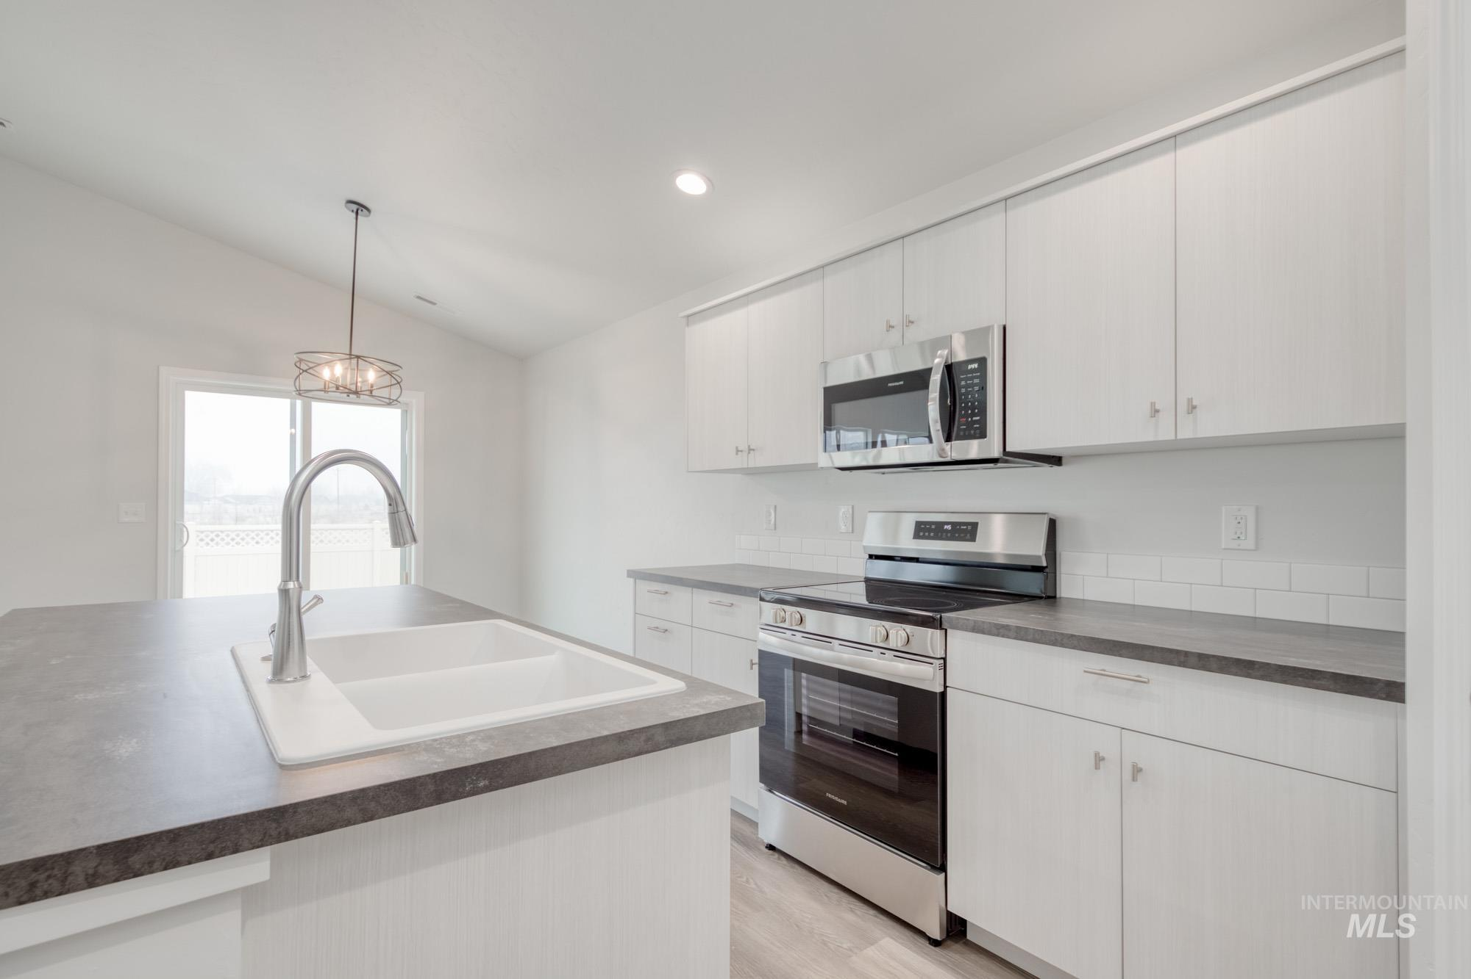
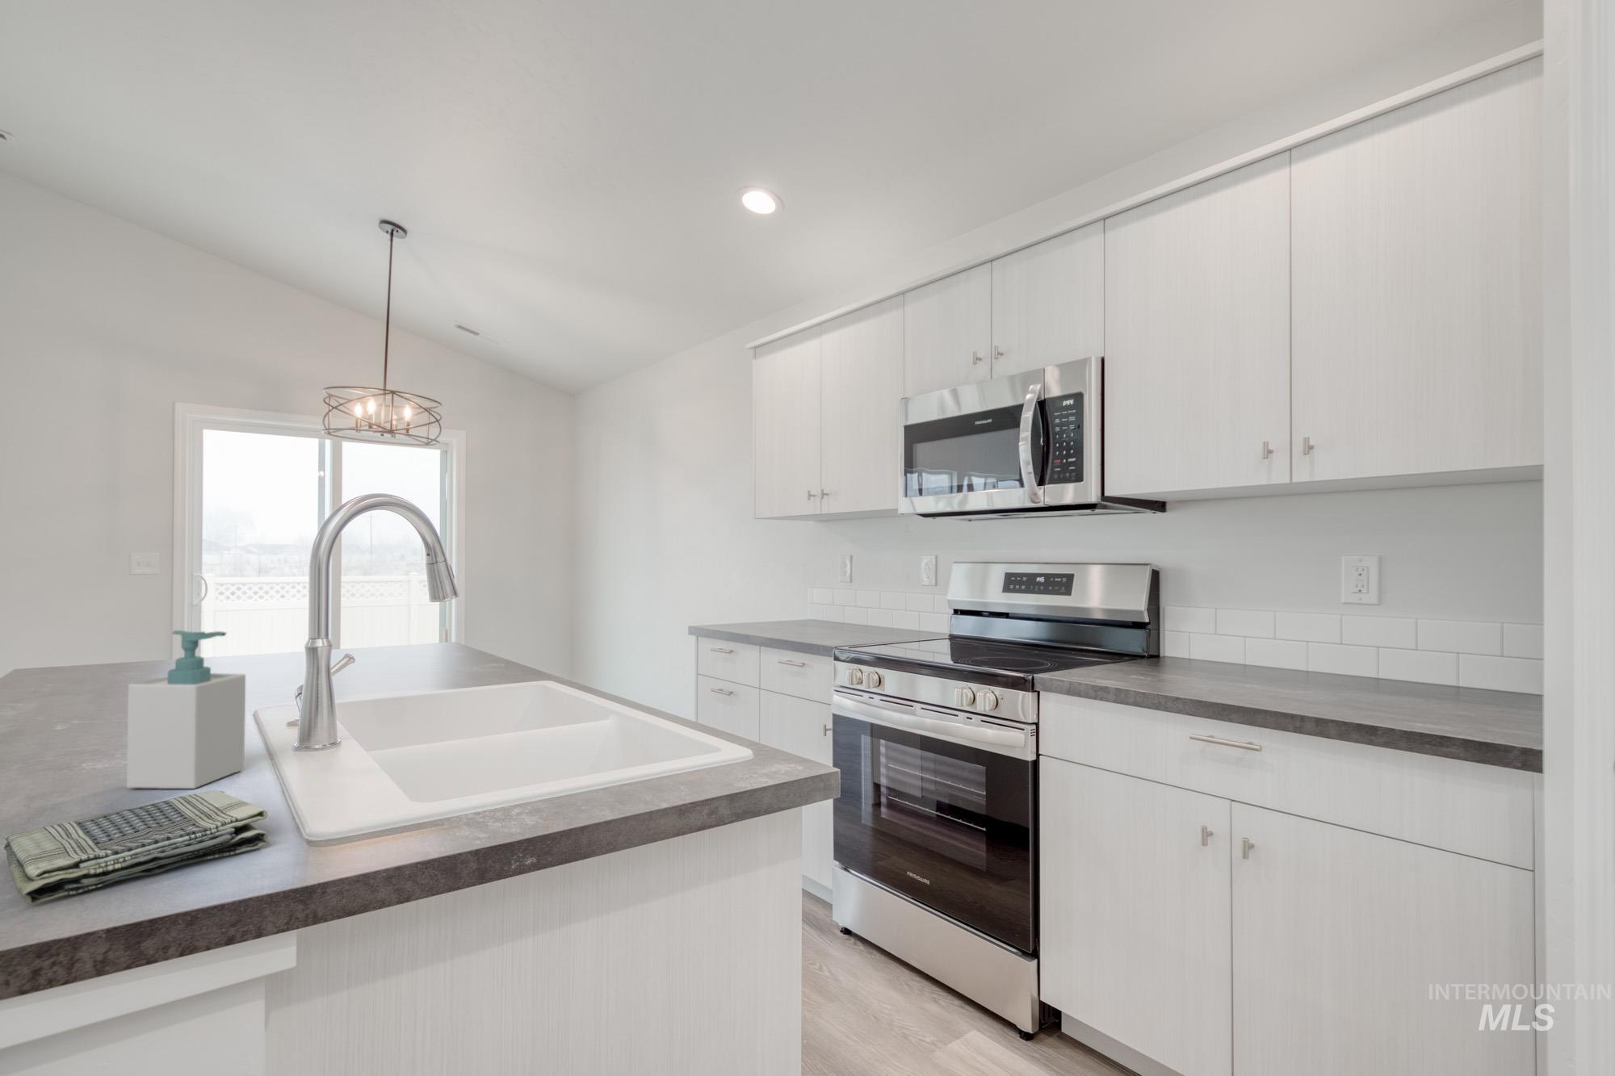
+ soap bottle [126,629,246,789]
+ dish towel [4,790,269,905]
